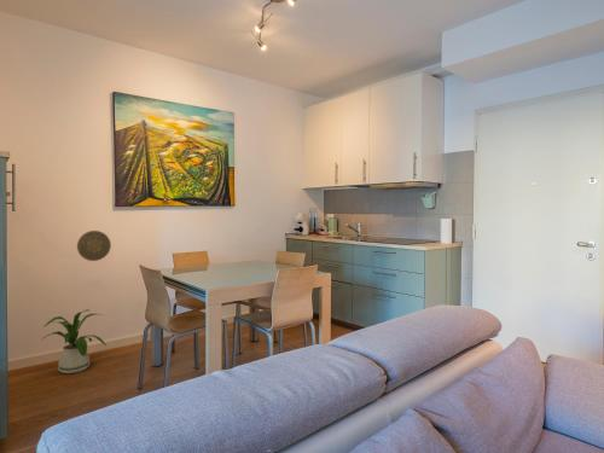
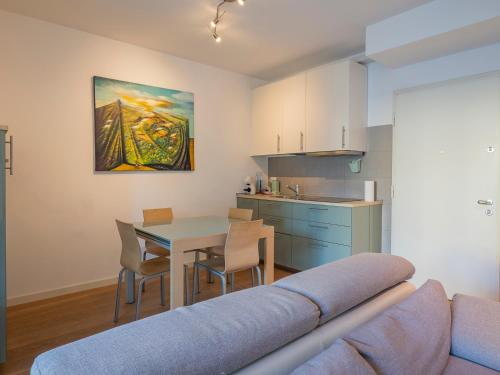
- house plant [42,308,108,374]
- decorative plate [76,230,112,262]
